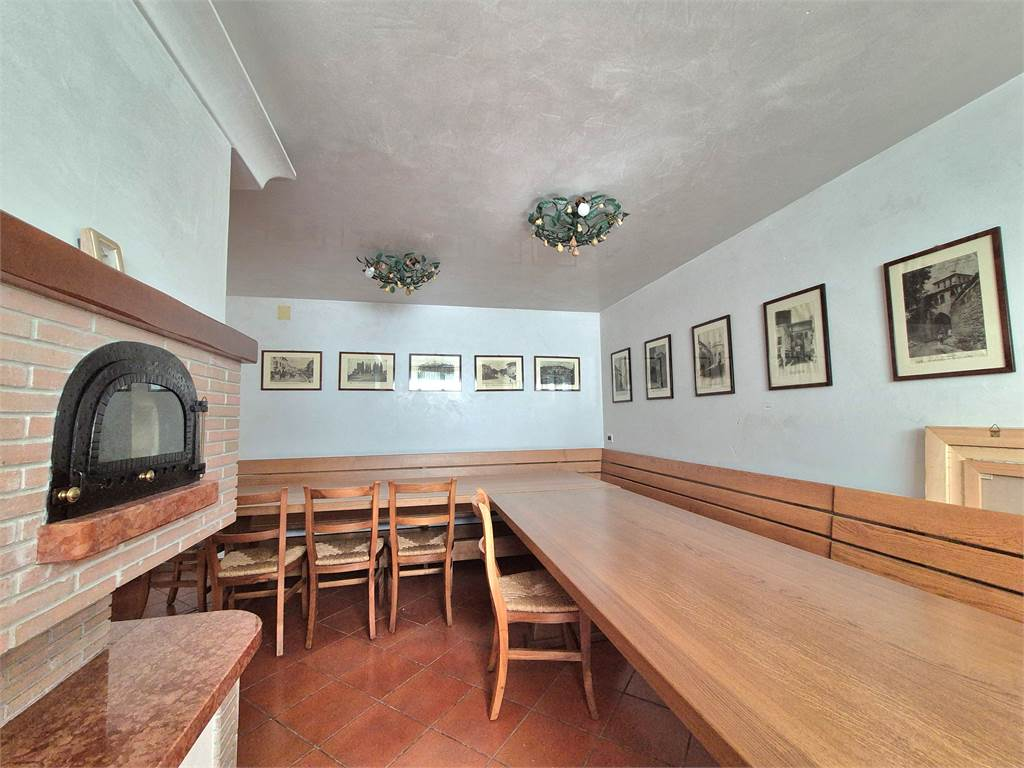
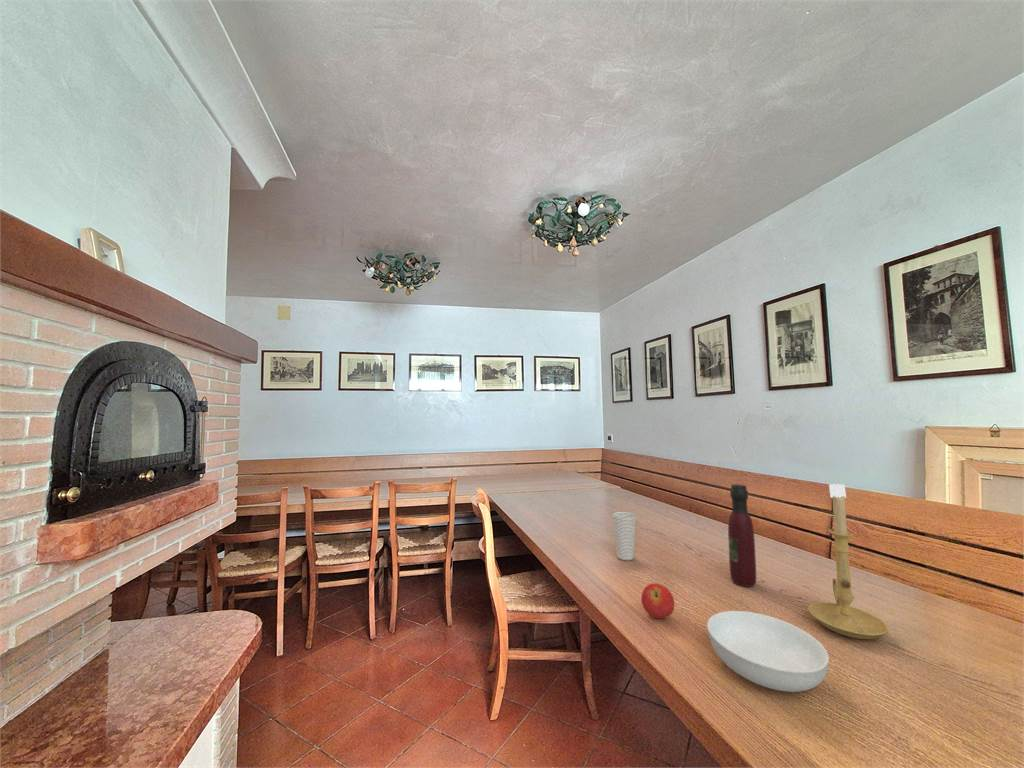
+ serving bowl [706,610,830,693]
+ candle holder [808,484,890,640]
+ wine bottle [727,483,757,588]
+ fruit [640,582,675,620]
+ cup [612,511,637,561]
